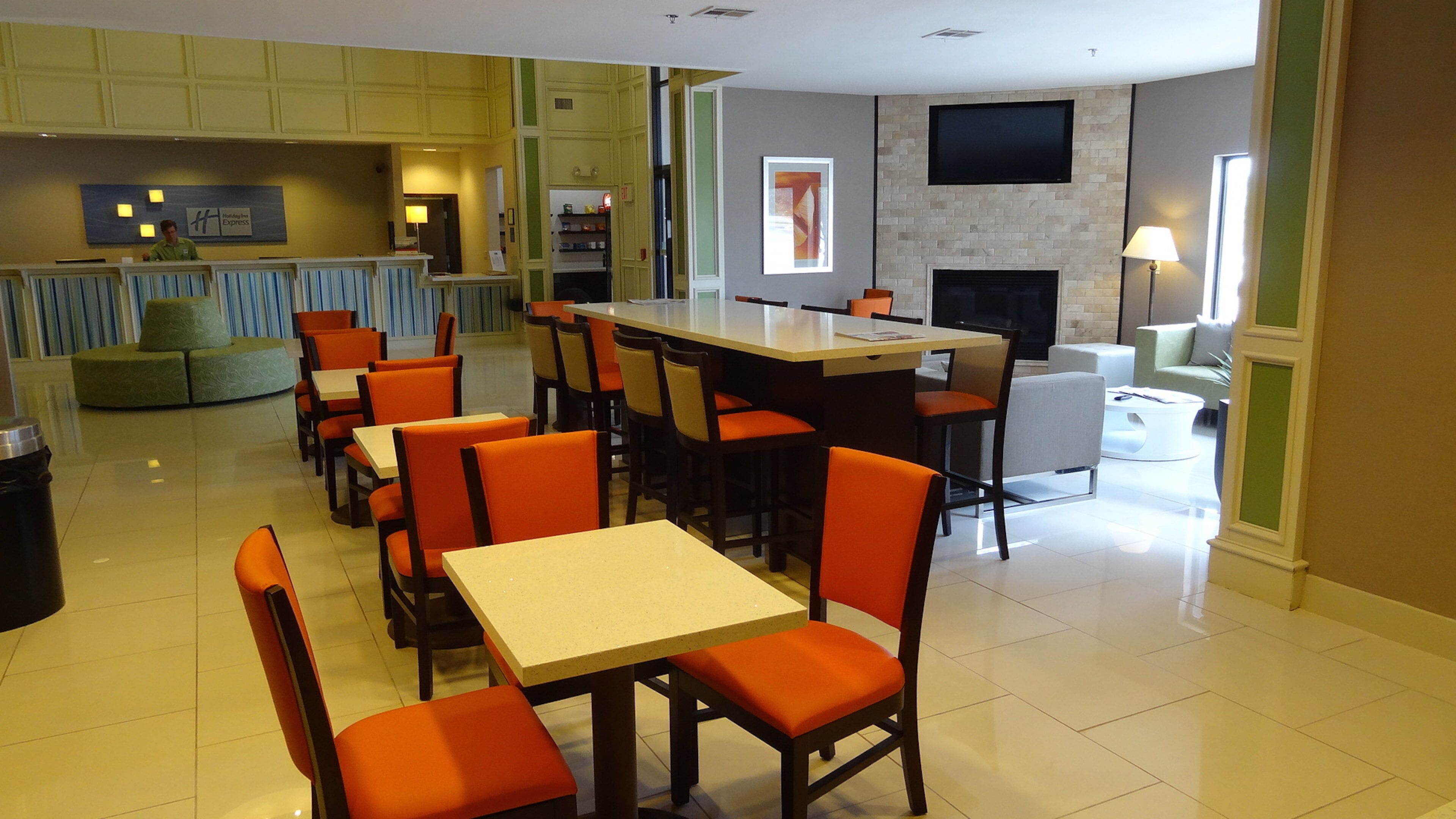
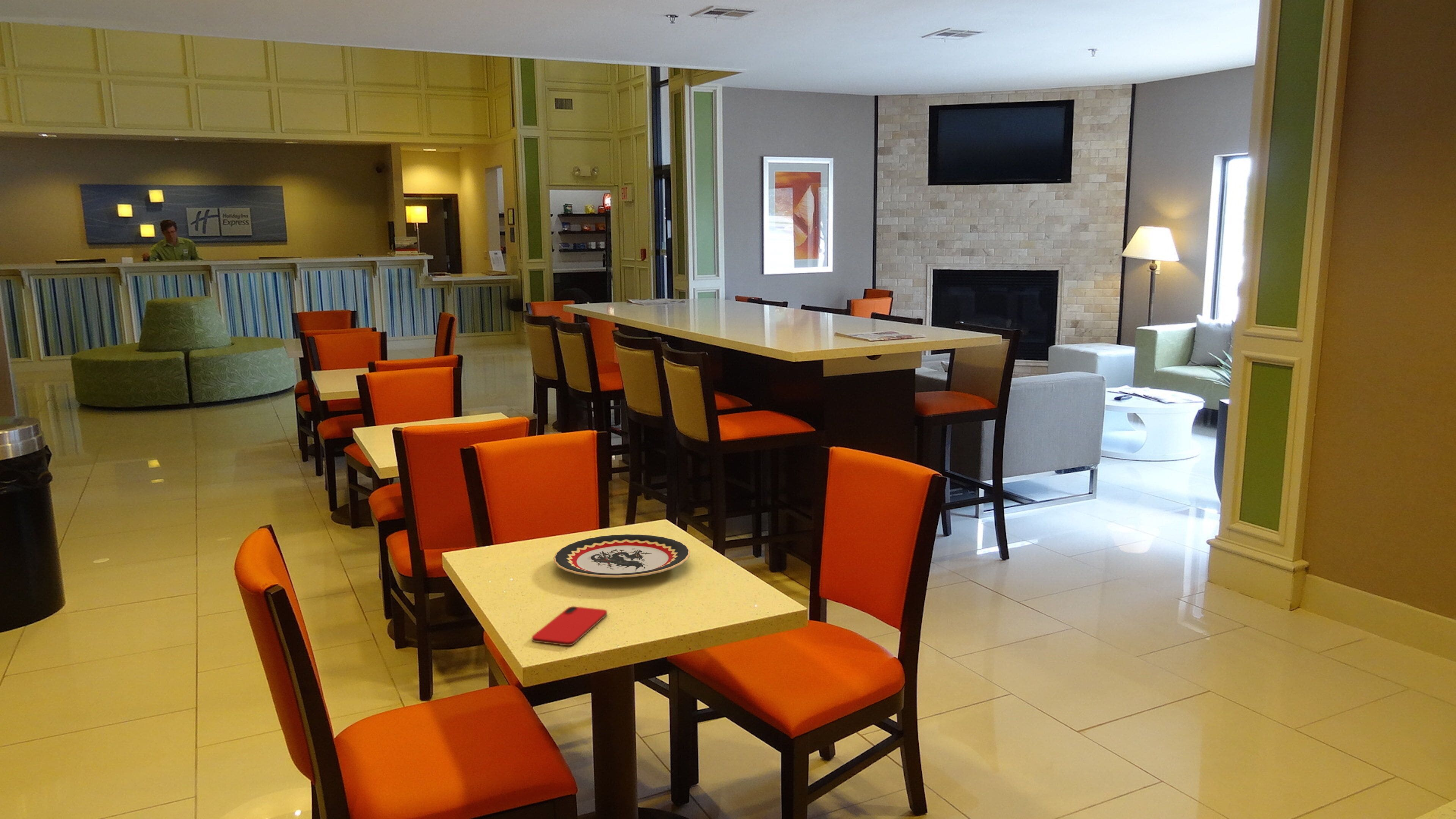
+ plate [553,534,690,578]
+ smartphone [532,606,607,646]
